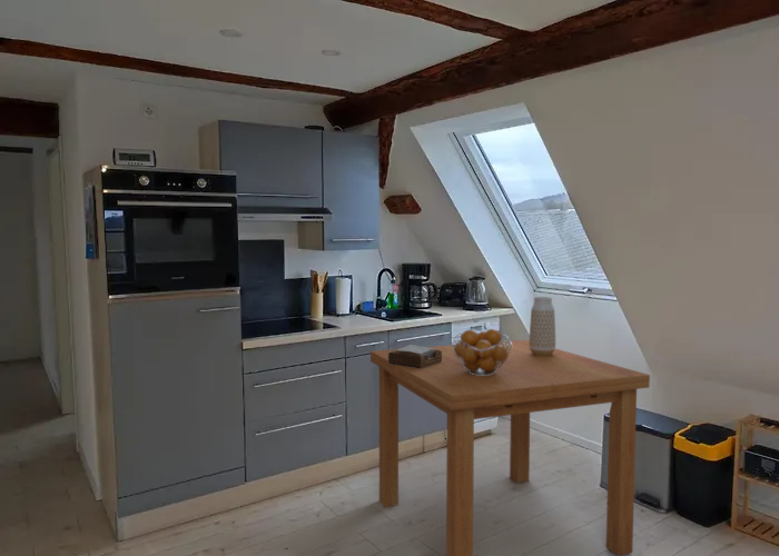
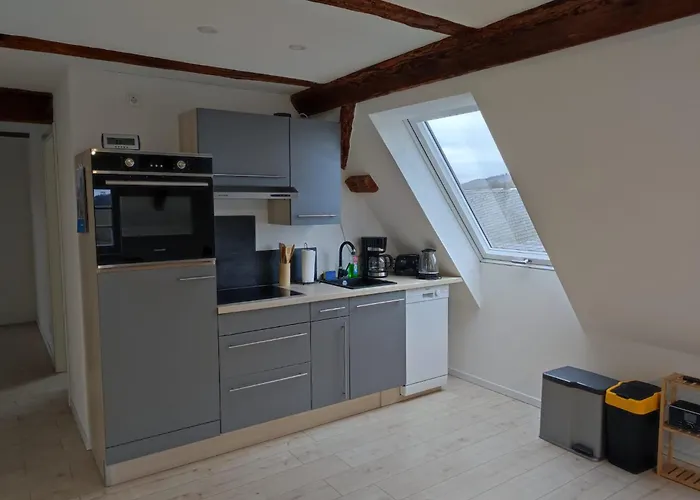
- vase [529,296,556,356]
- napkin holder [388,344,442,368]
- dining table [369,339,651,556]
- fruit basket [451,328,512,376]
